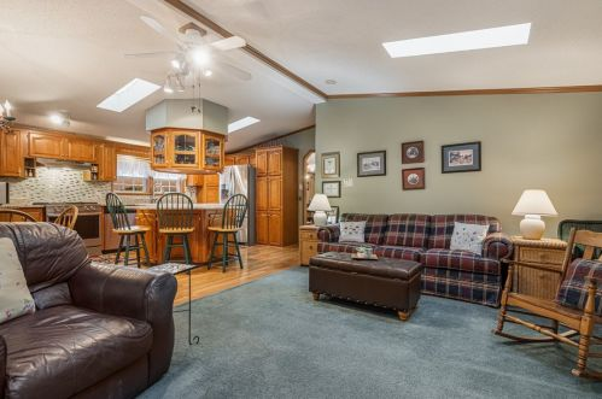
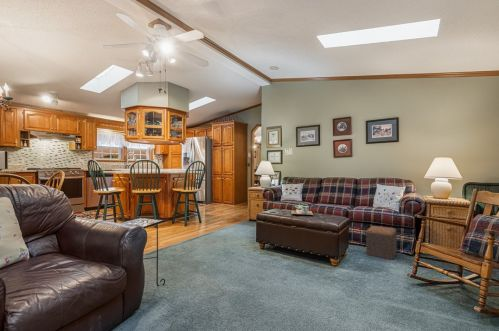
+ footstool [365,225,398,261]
